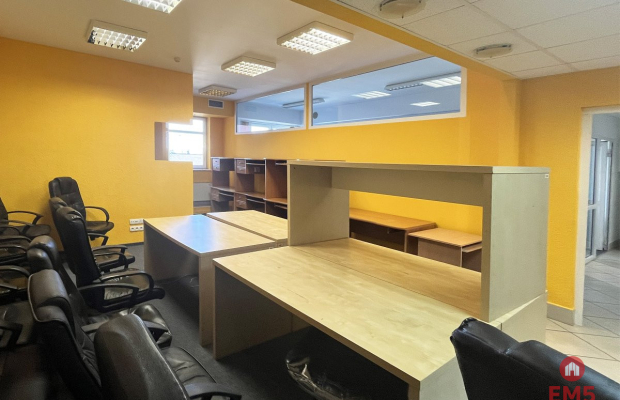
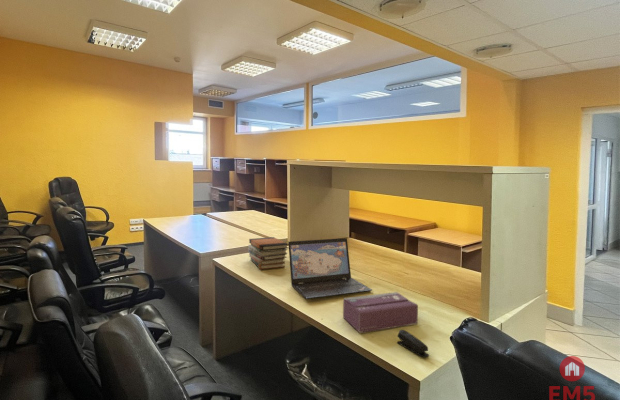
+ book stack [247,236,289,270]
+ stapler [396,329,430,358]
+ laptop [287,237,373,300]
+ tissue box [342,291,419,334]
